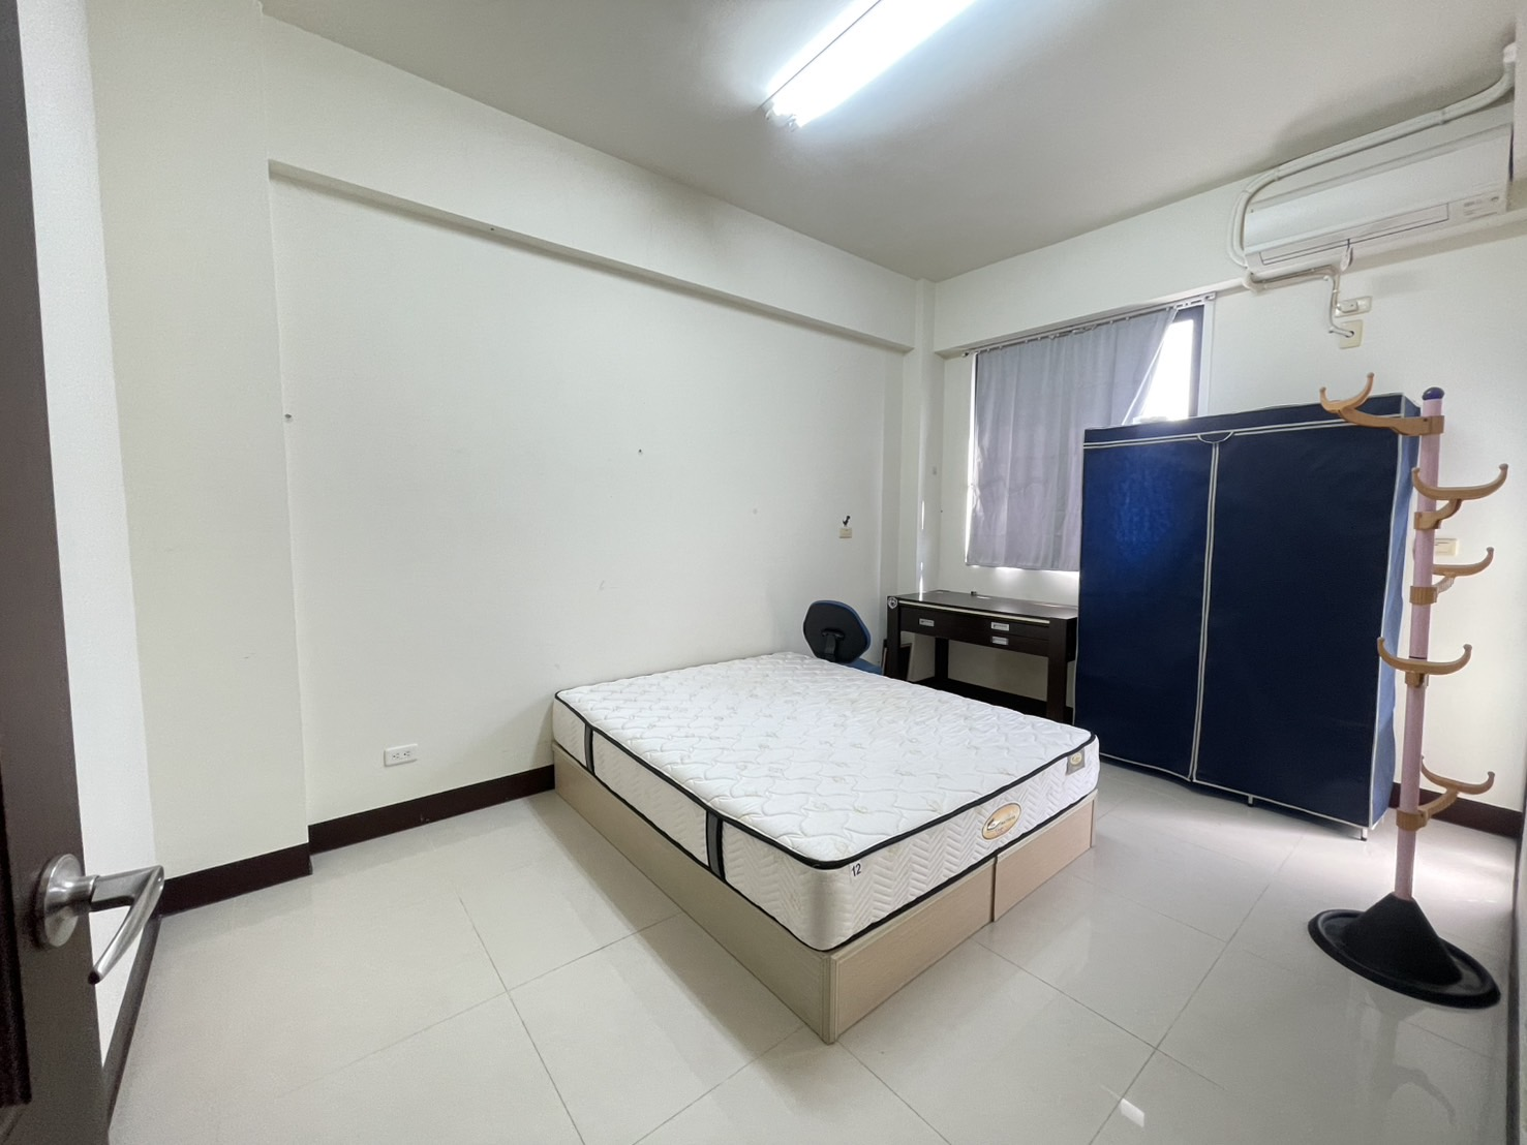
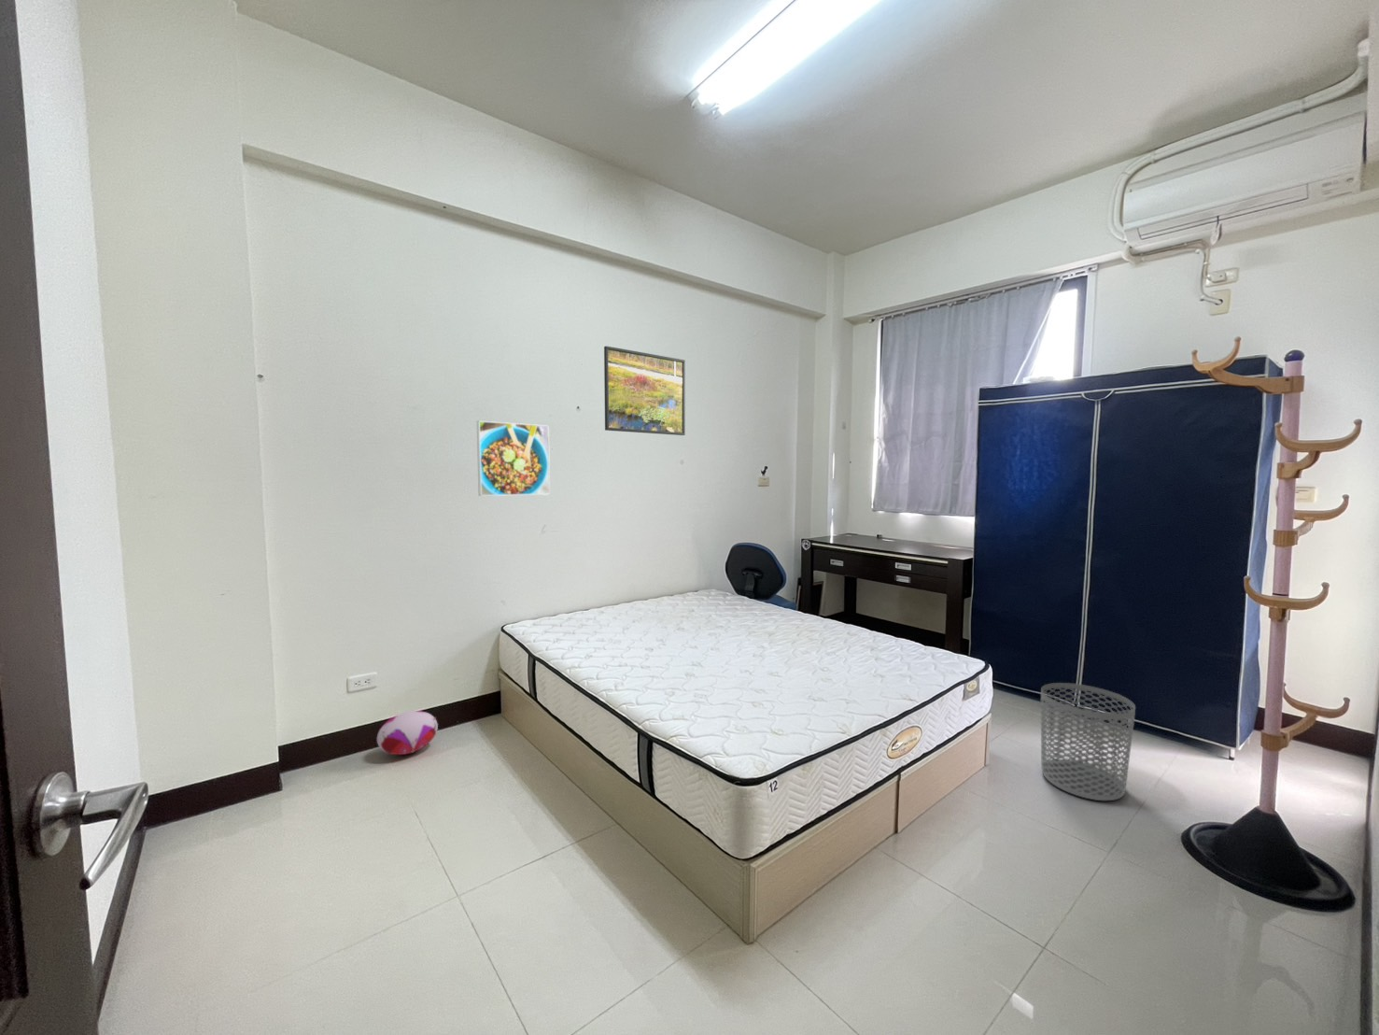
+ plush toy [376,710,439,756]
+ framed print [476,421,551,497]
+ waste bin [1040,682,1137,801]
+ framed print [603,346,686,436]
